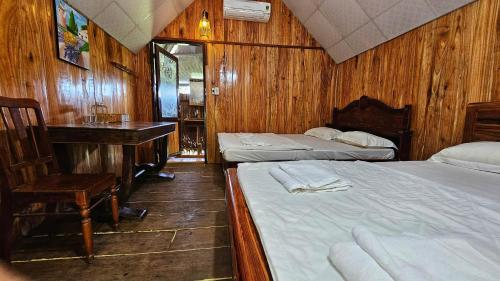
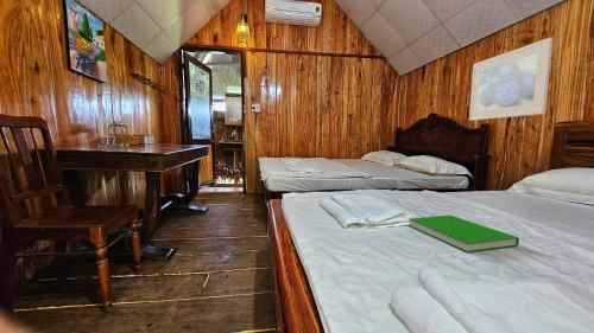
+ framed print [468,37,554,122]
+ book [407,214,520,254]
